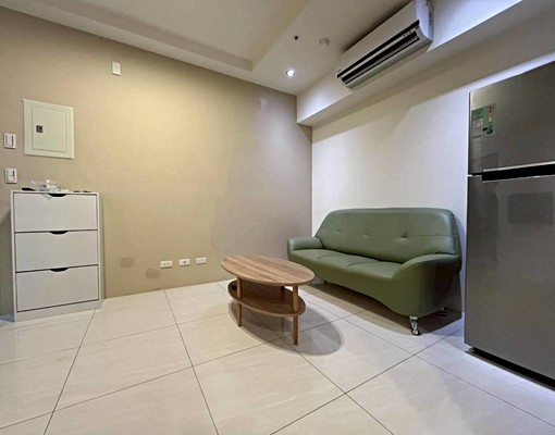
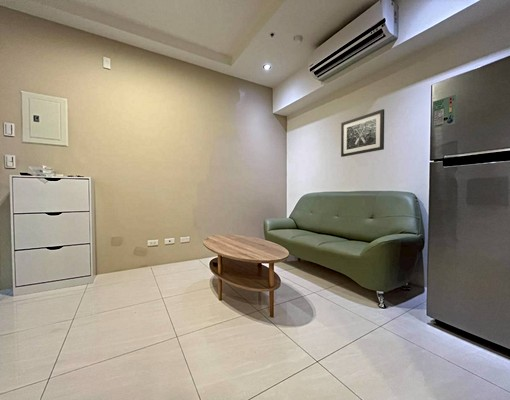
+ wall art [340,108,385,158]
